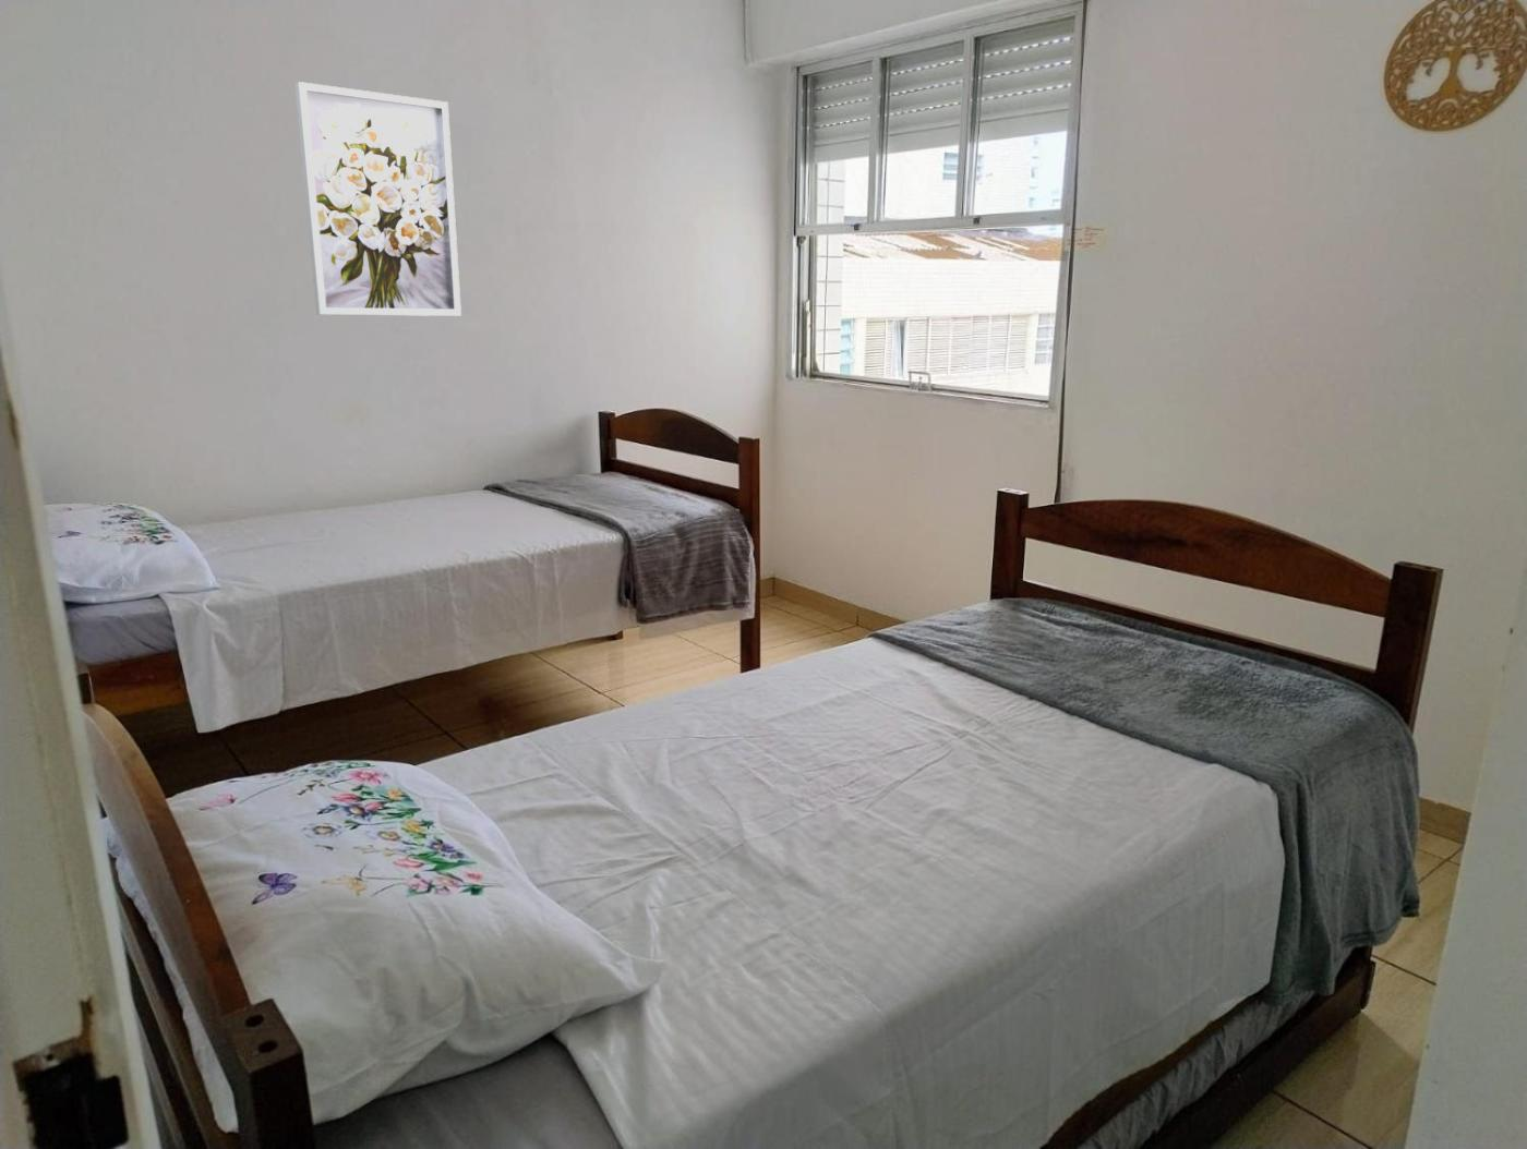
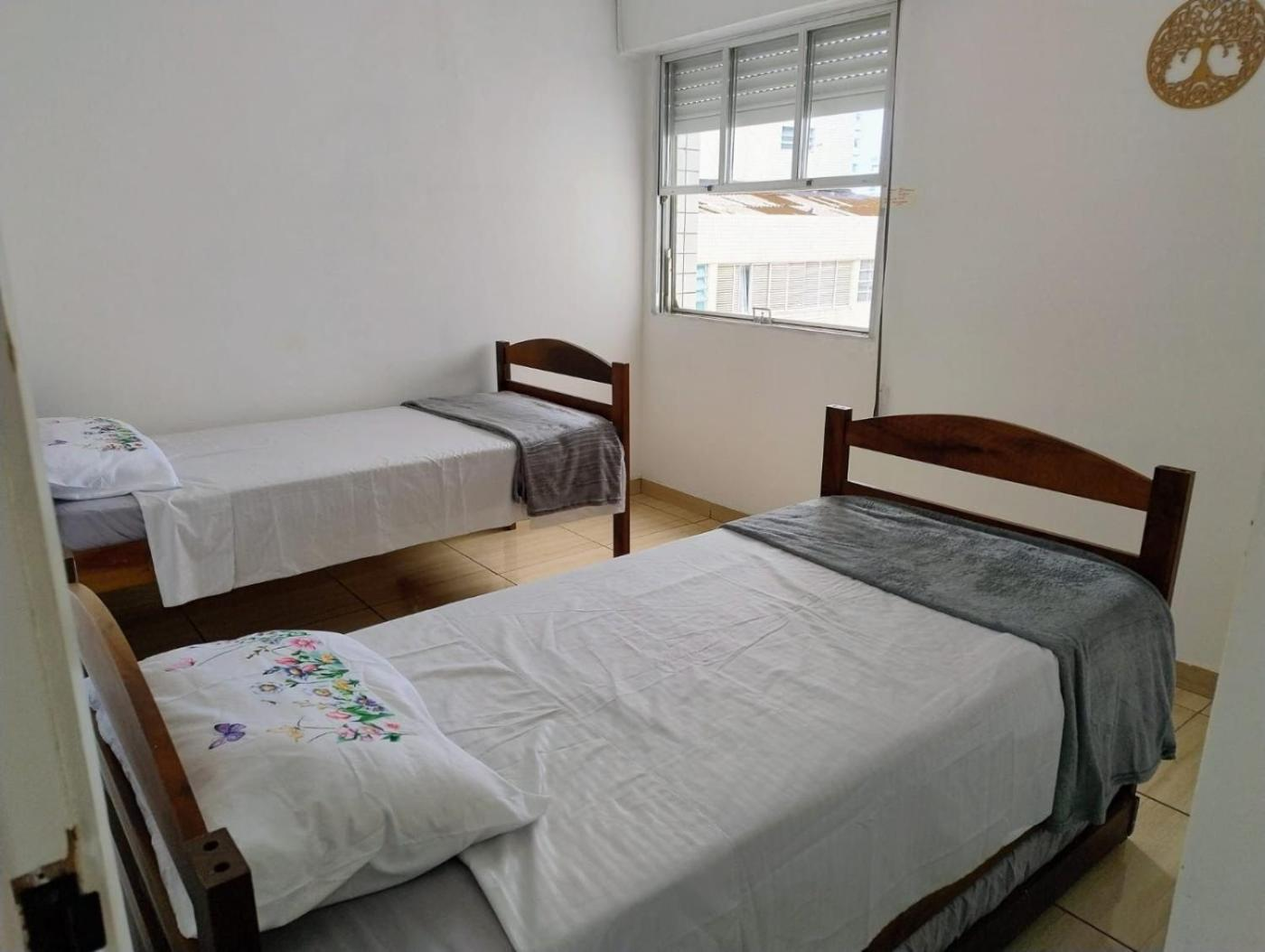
- wall art [295,81,462,317]
